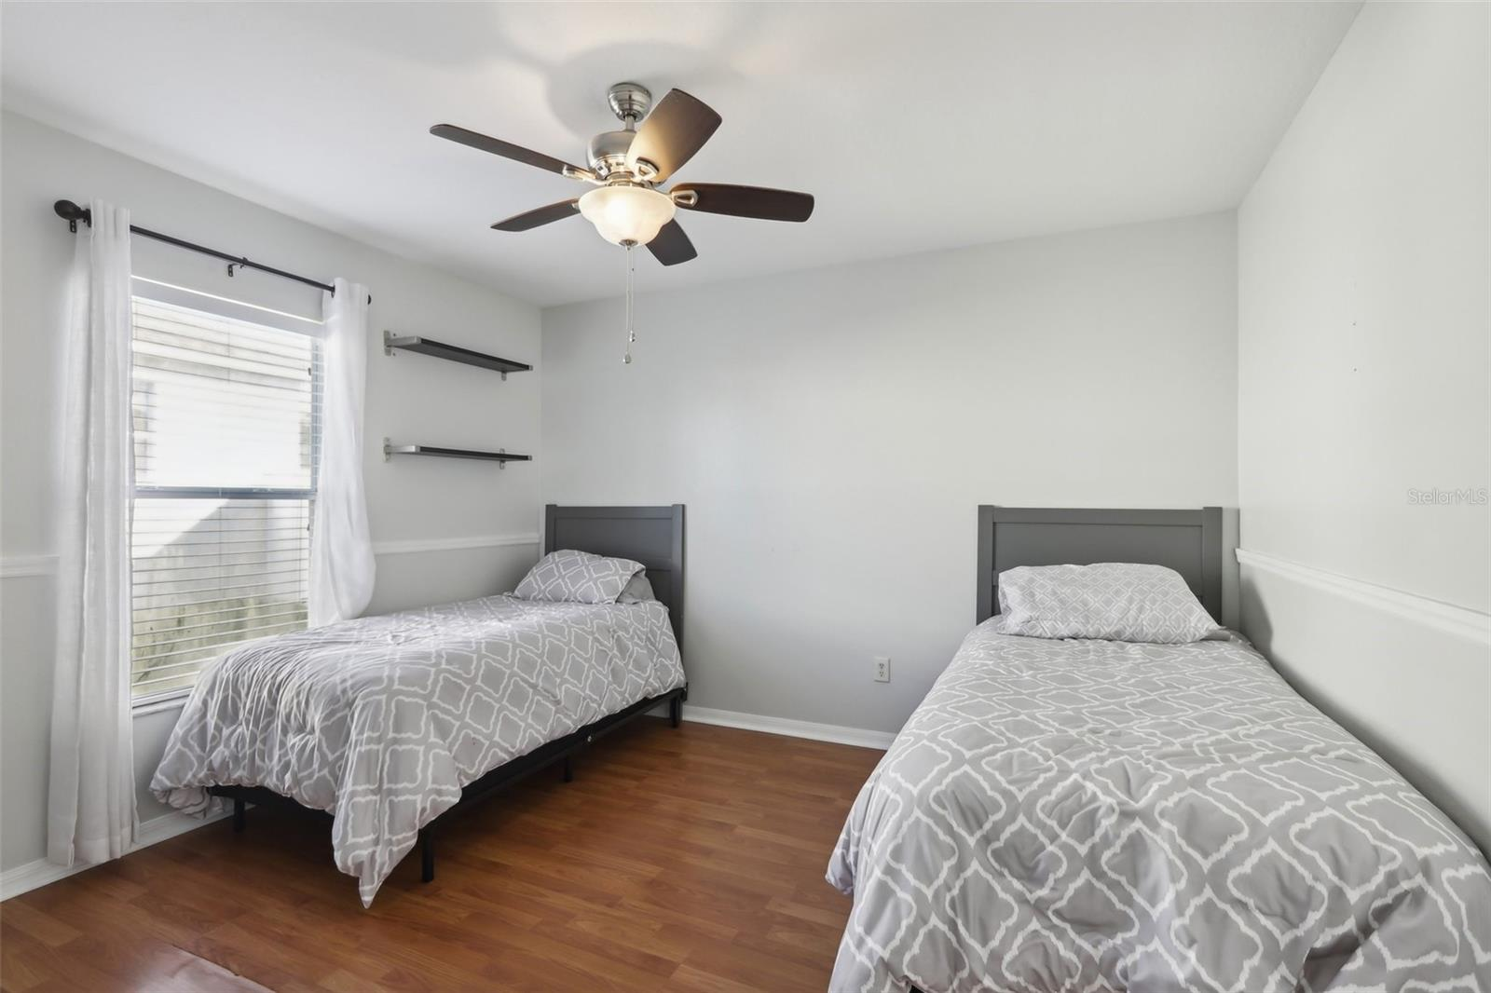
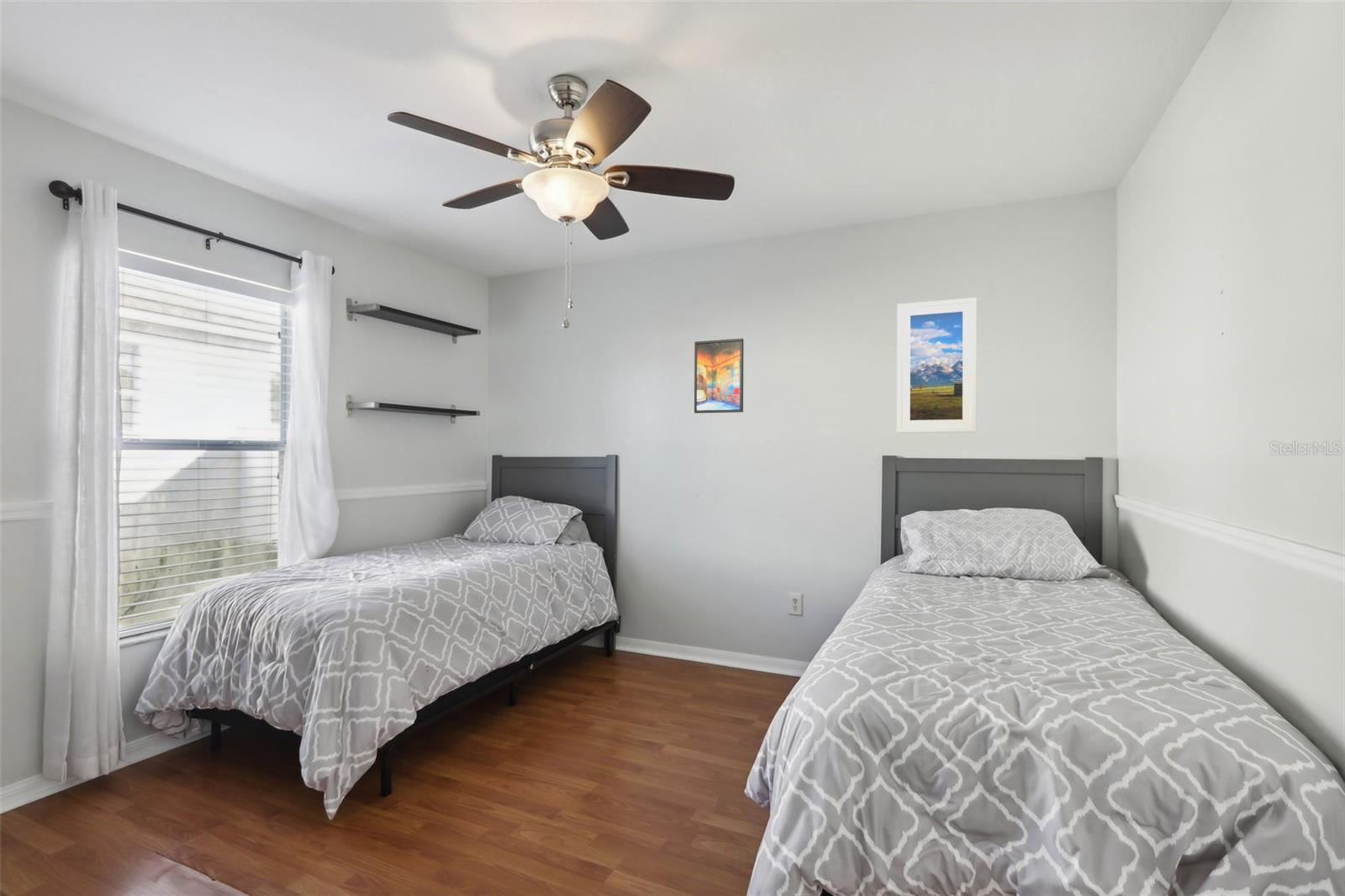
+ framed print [896,297,978,434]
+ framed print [694,338,745,414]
